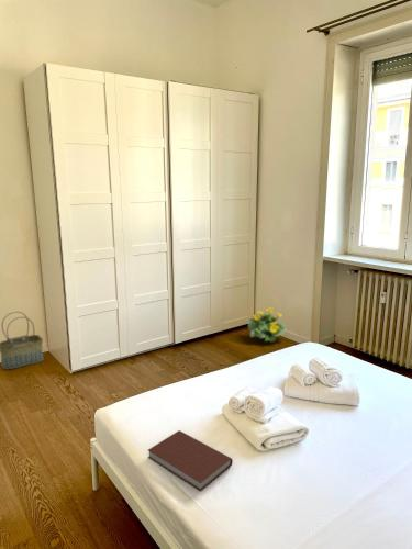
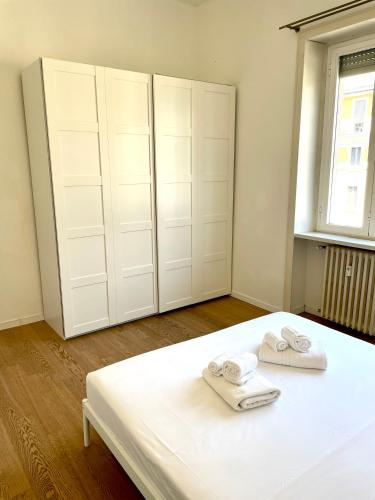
- flowering plant [246,306,287,344]
- book [147,429,234,492]
- basket [0,311,45,370]
